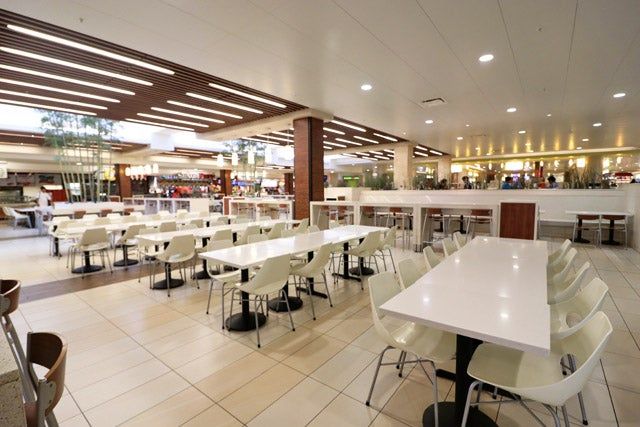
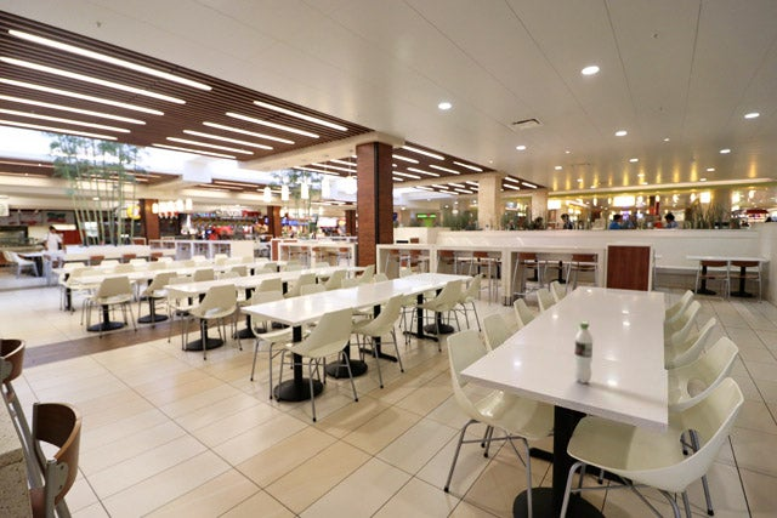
+ pop [572,321,595,385]
